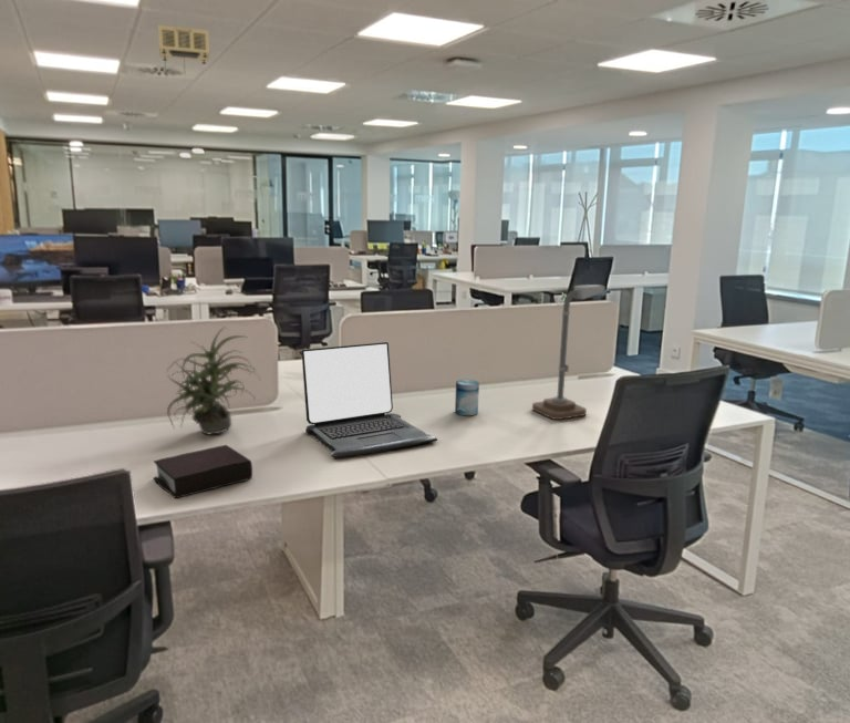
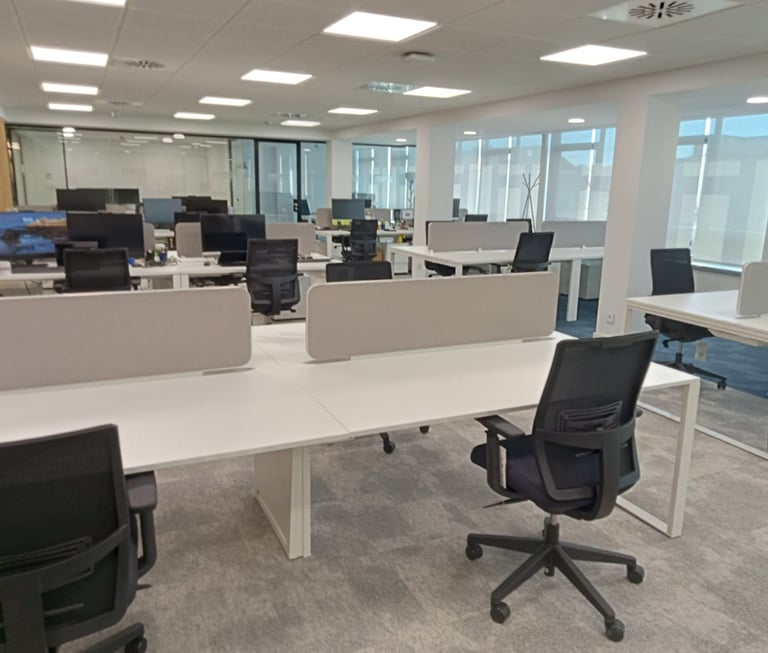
- laptop [301,341,438,459]
- beverage can [454,379,480,416]
- potted plant [165,327,261,435]
- projector [157,24,210,75]
- desk lamp [531,283,607,421]
- bible [152,444,253,499]
